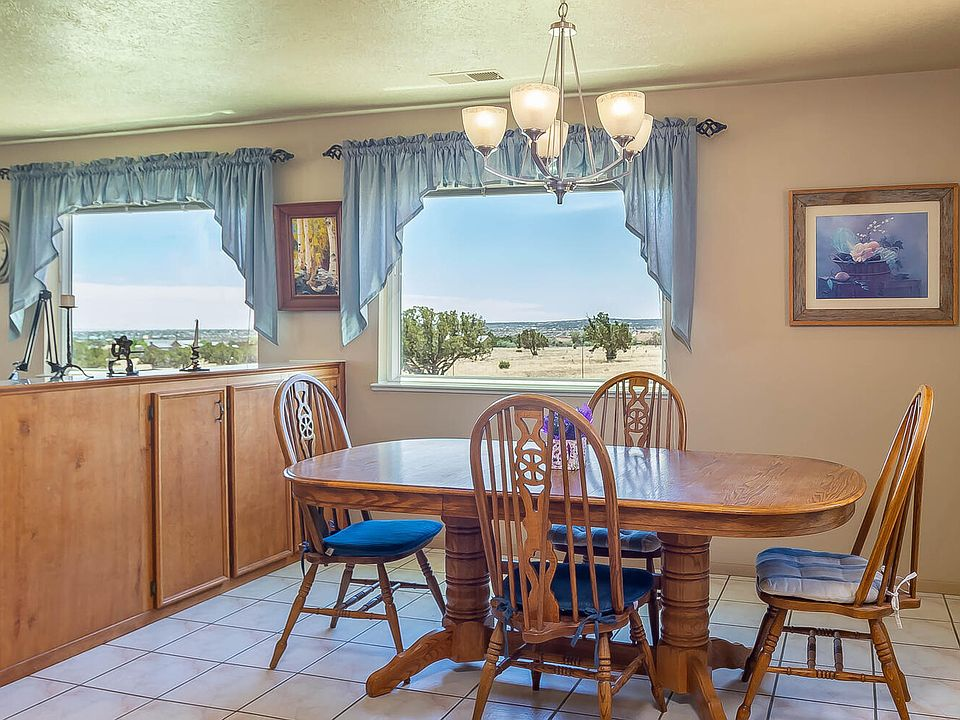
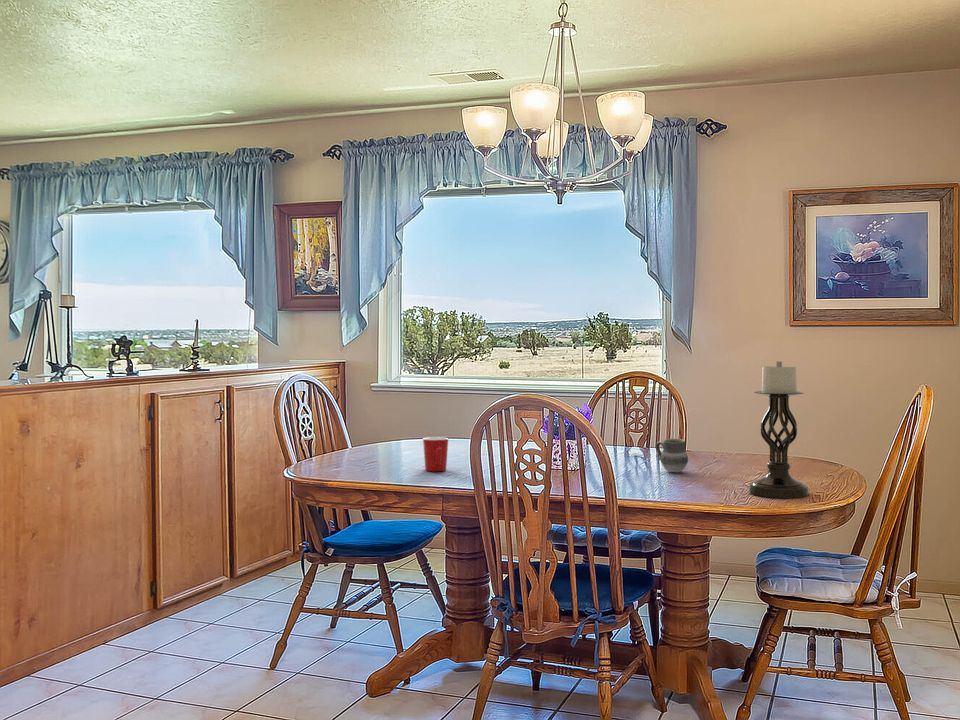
+ mug [422,436,449,472]
+ candle holder [748,361,810,499]
+ cup [655,438,689,473]
